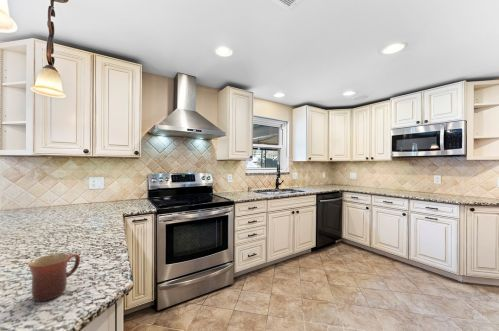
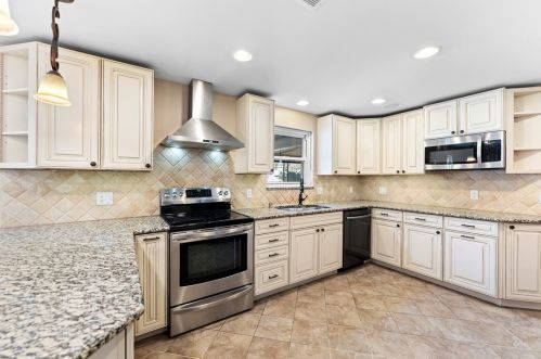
- mug [27,252,81,302]
